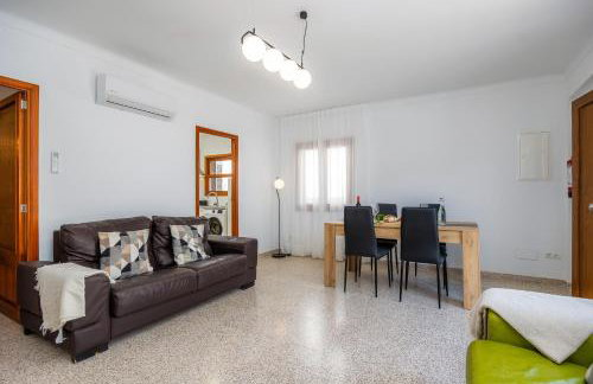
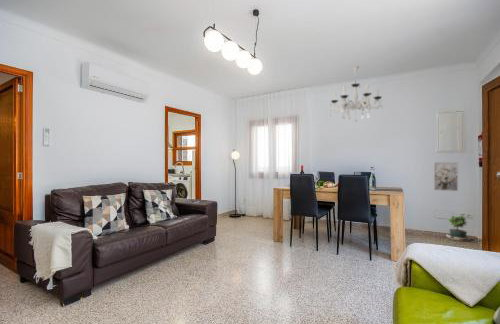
+ chandelier [329,65,384,123]
+ potted plant [445,214,472,242]
+ wall art [433,161,459,192]
